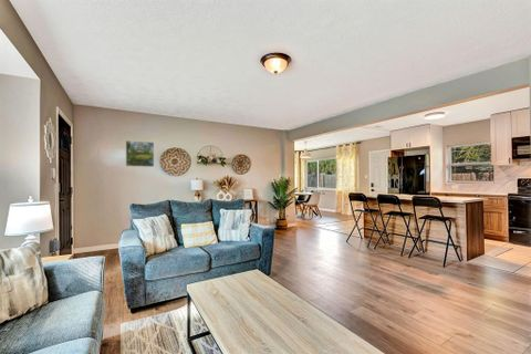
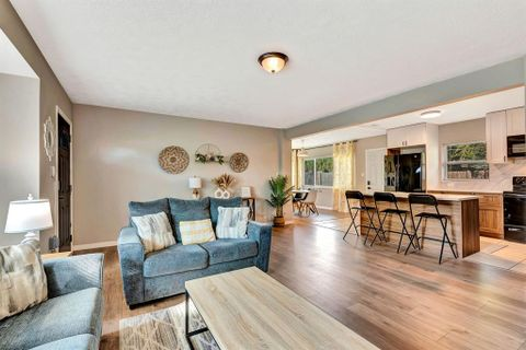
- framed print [125,139,155,168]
